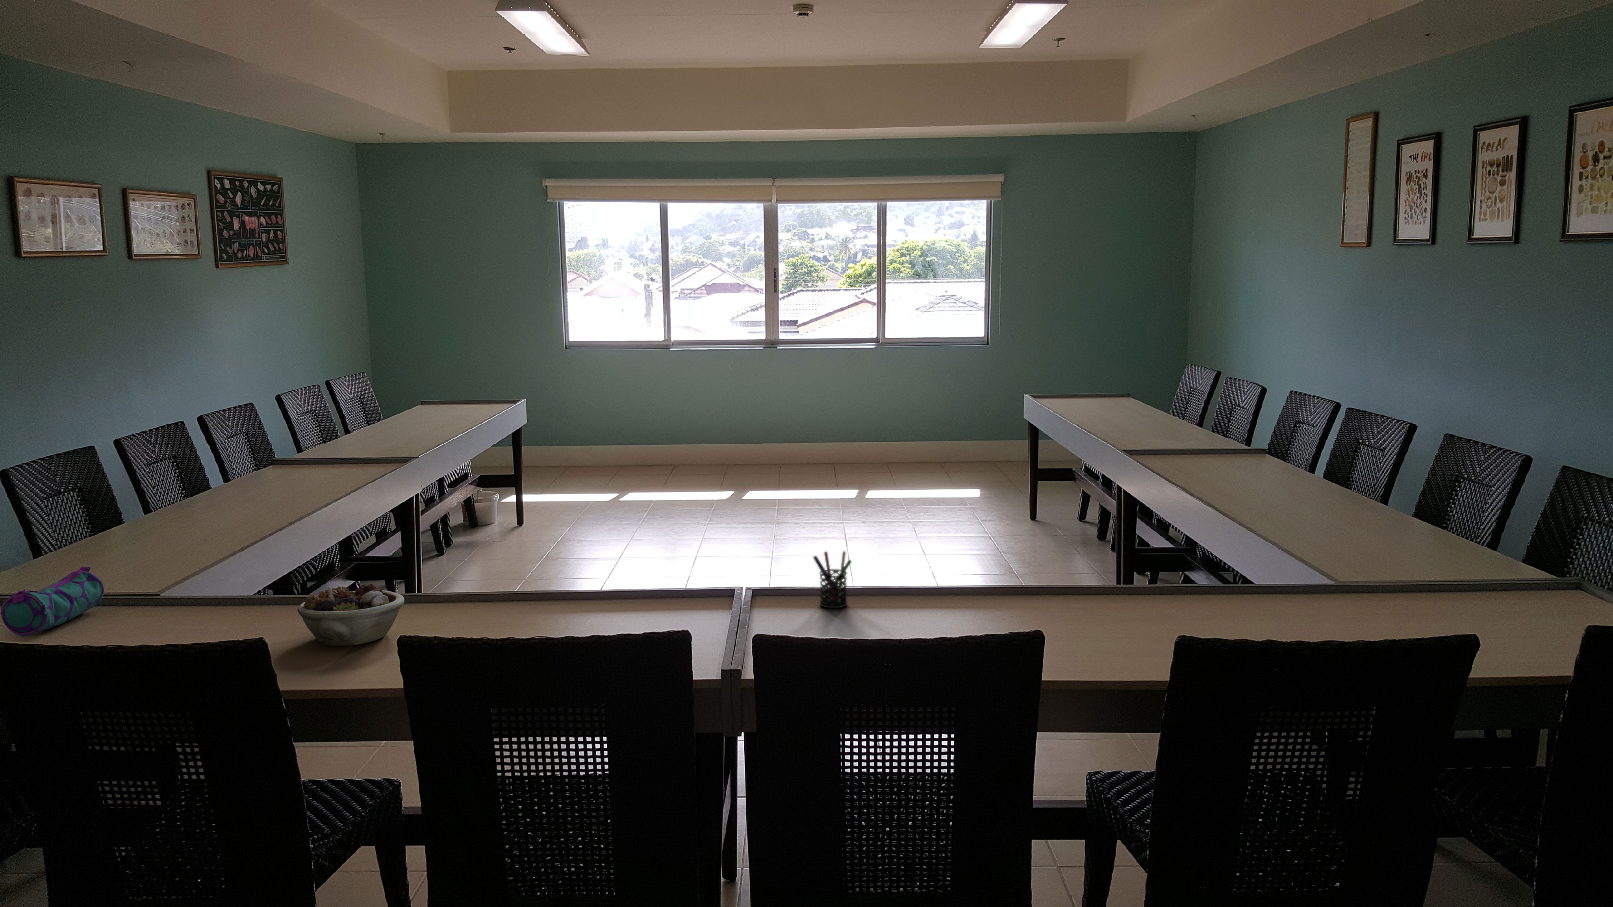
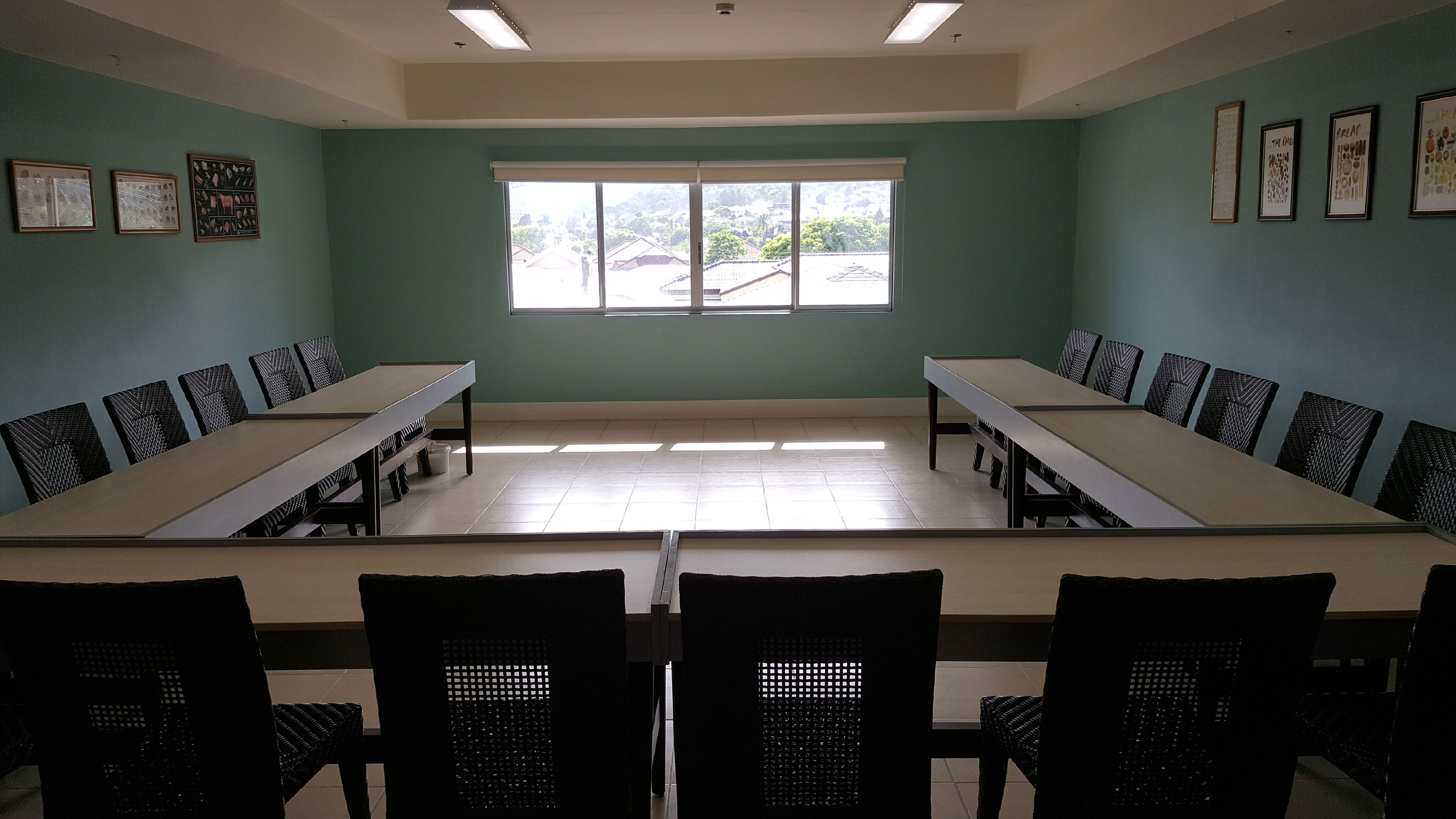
- pencil case [0,567,104,637]
- succulent planter [297,584,404,647]
- pen holder [812,550,852,608]
